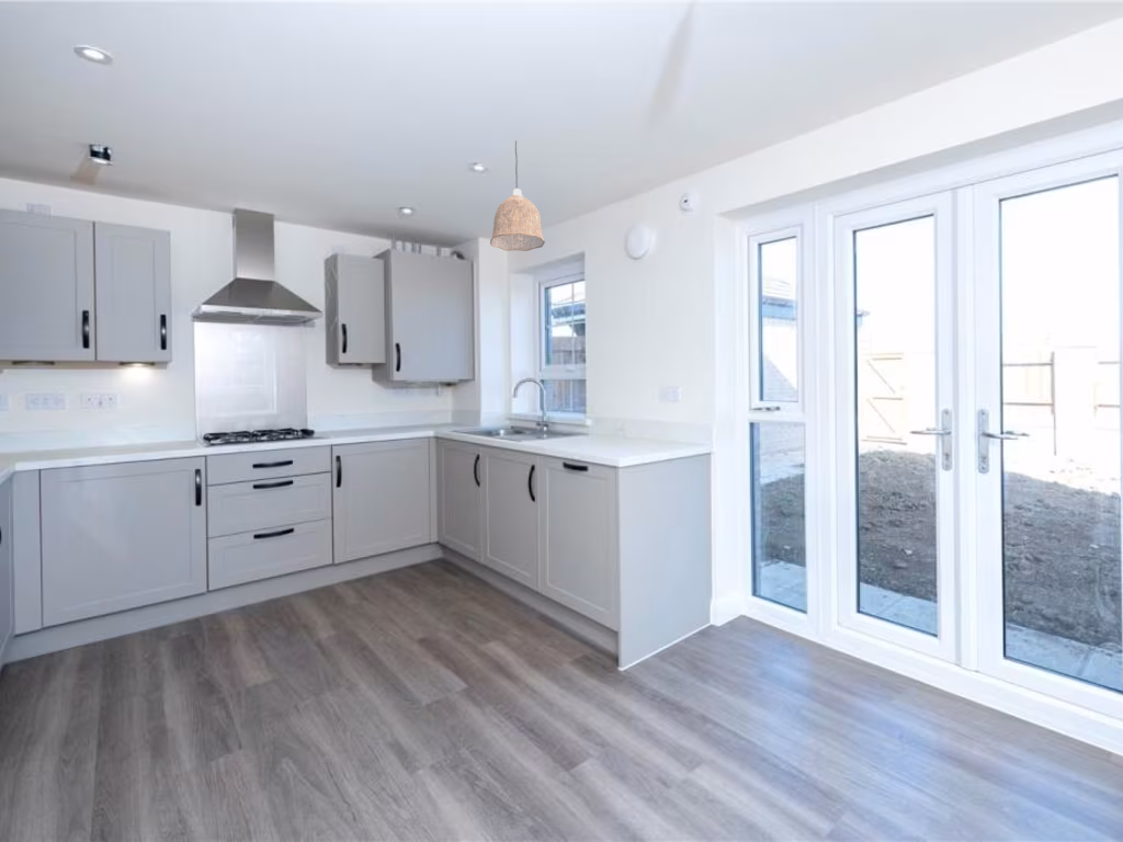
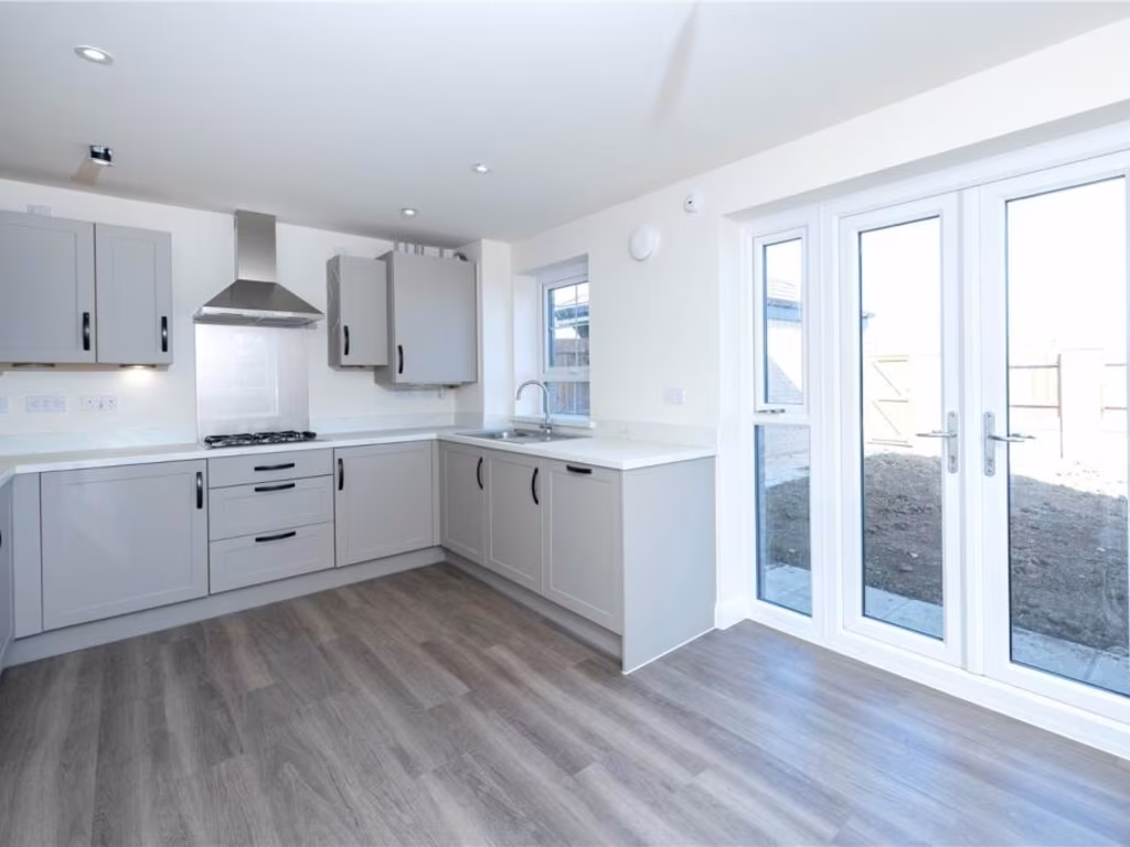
- pendant lamp [489,139,546,252]
